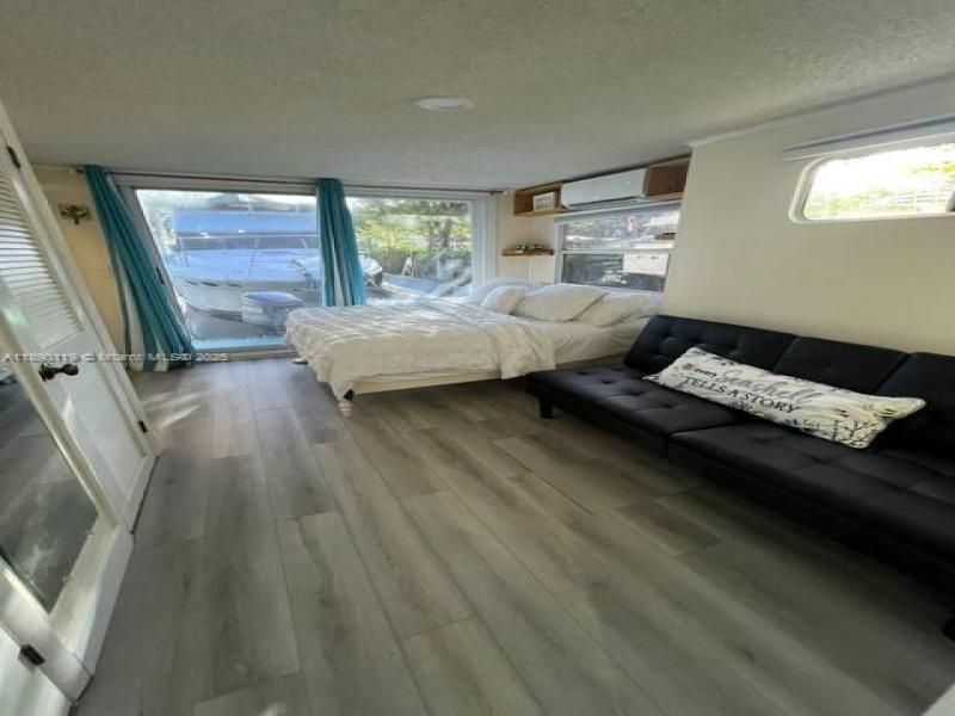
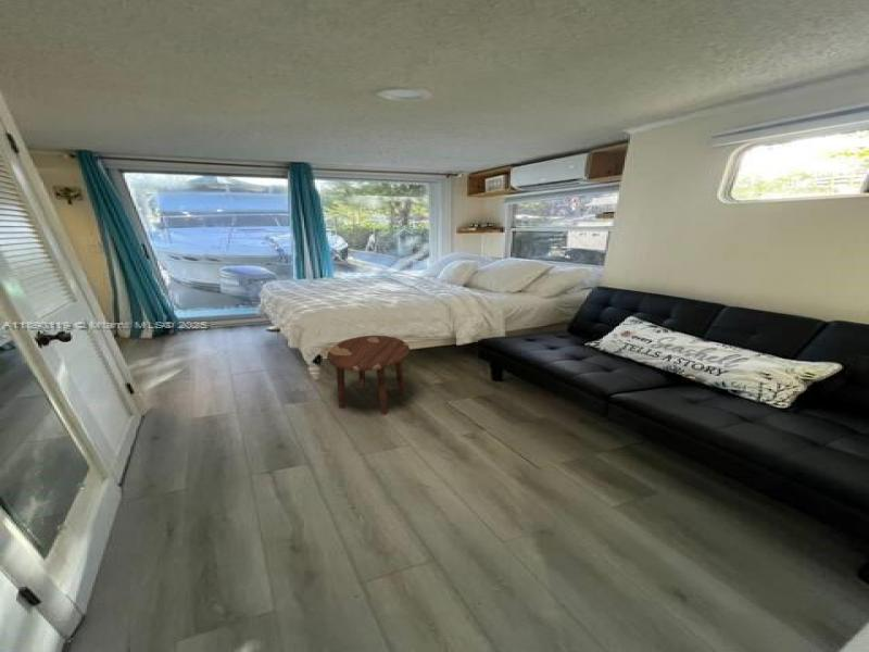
+ side table [326,335,411,416]
